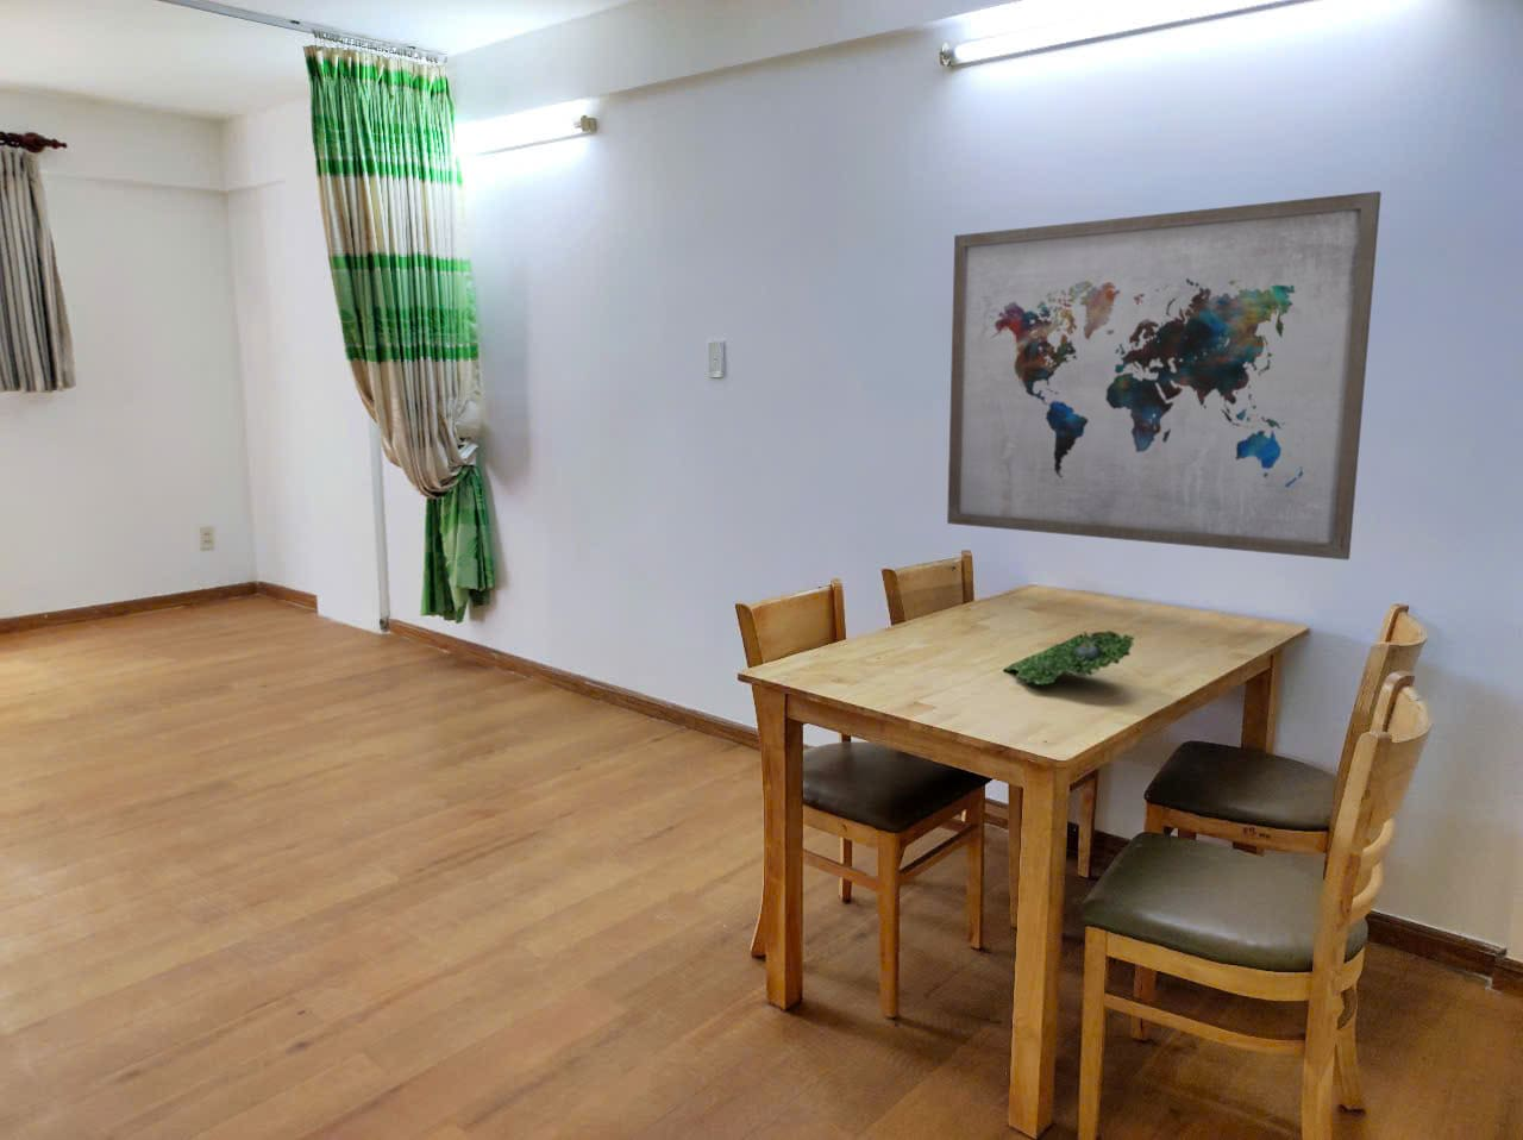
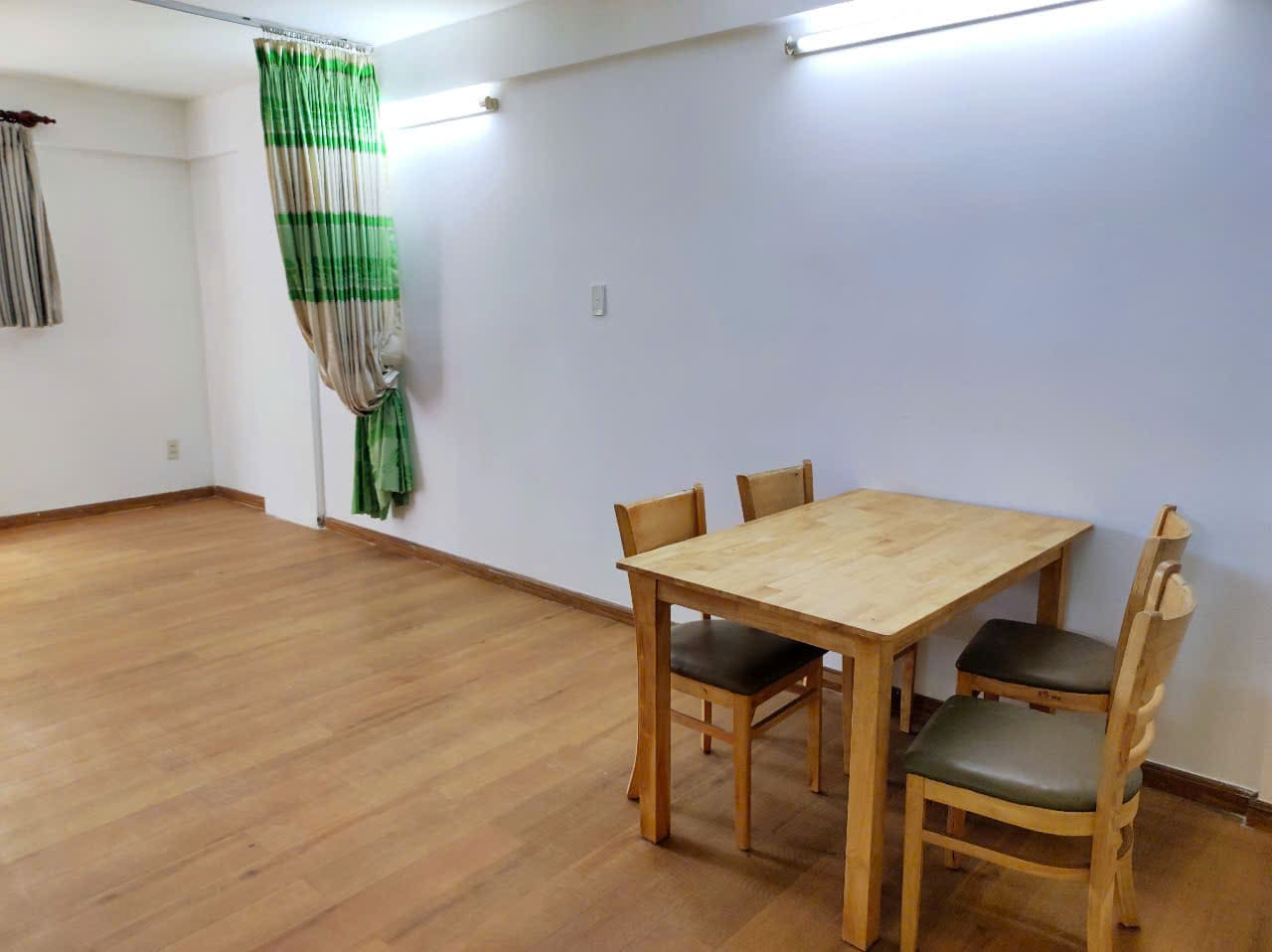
- plant [1002,630,1135,686]
- wall art [946,190,1383,562]
